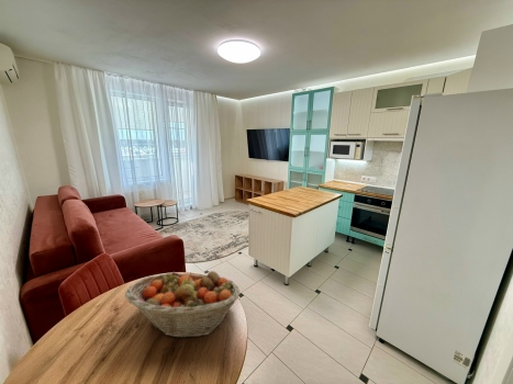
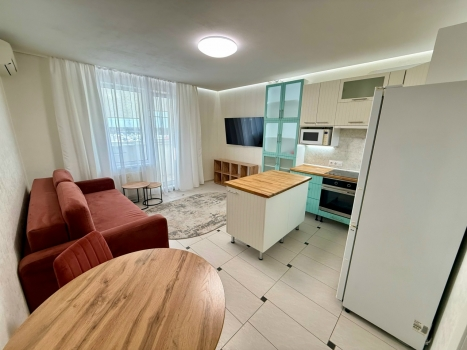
- fruit basket [124,270,241,339]
